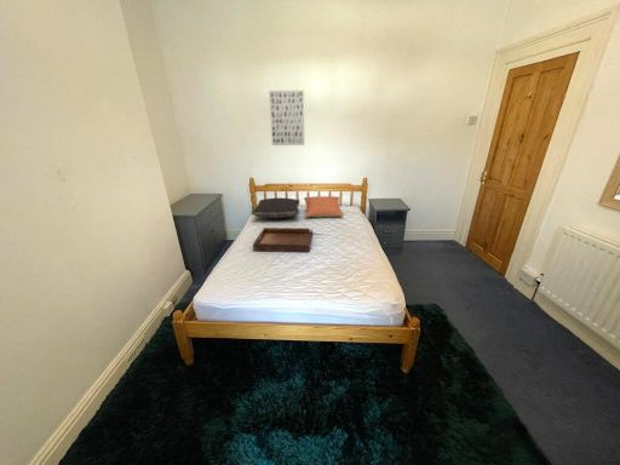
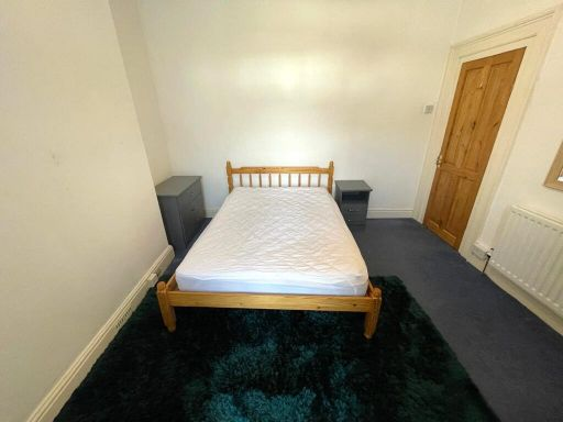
- serving tray [252,226,314,253]
- pillow [251,196,300,219]
- pillow [303,195,345,219]
- wall art [268,90,305,147]
